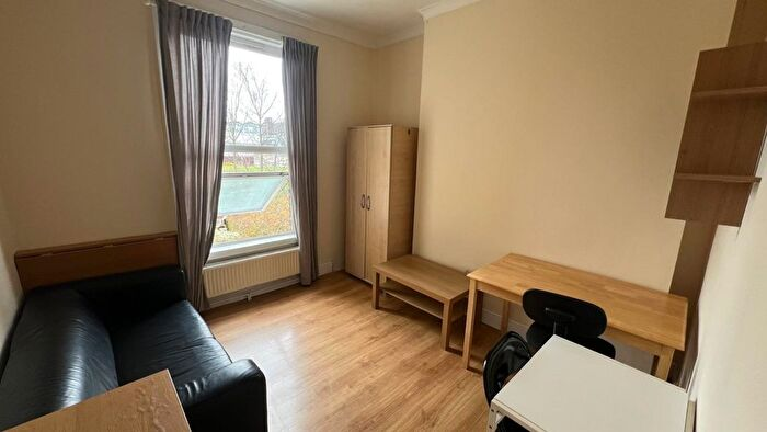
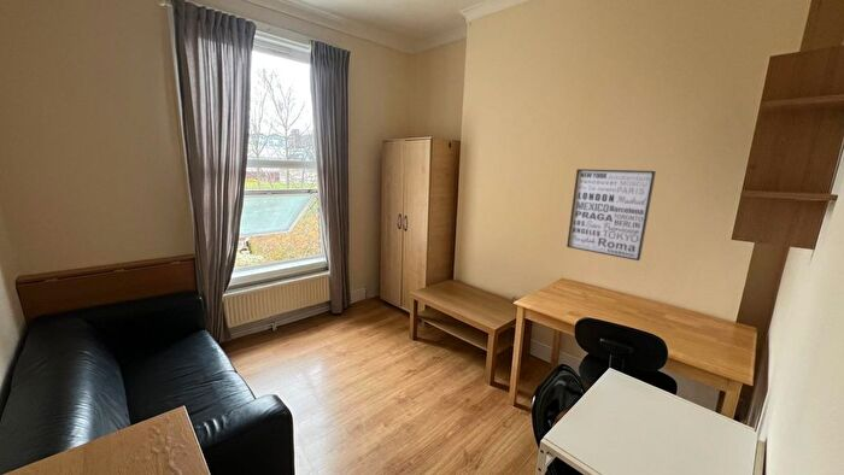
+ wall art [565,168,657,262]
